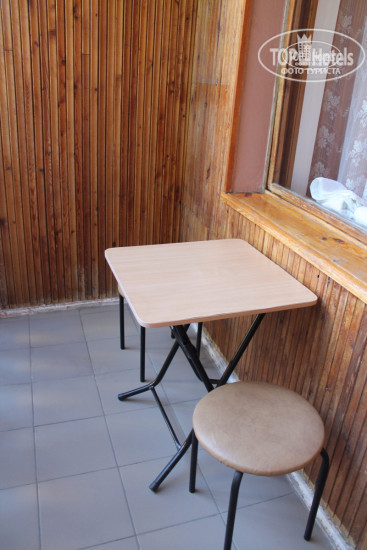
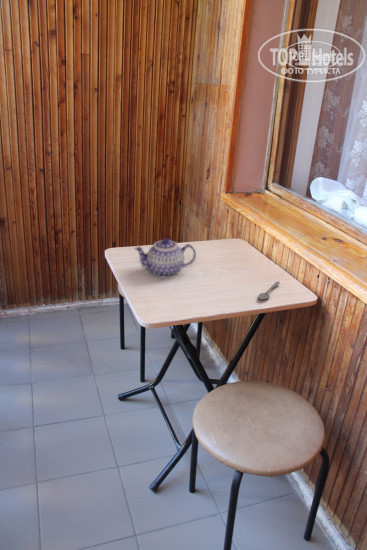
+ teapot [133,237,197,279]
+ spoon [258,280,281,301]
